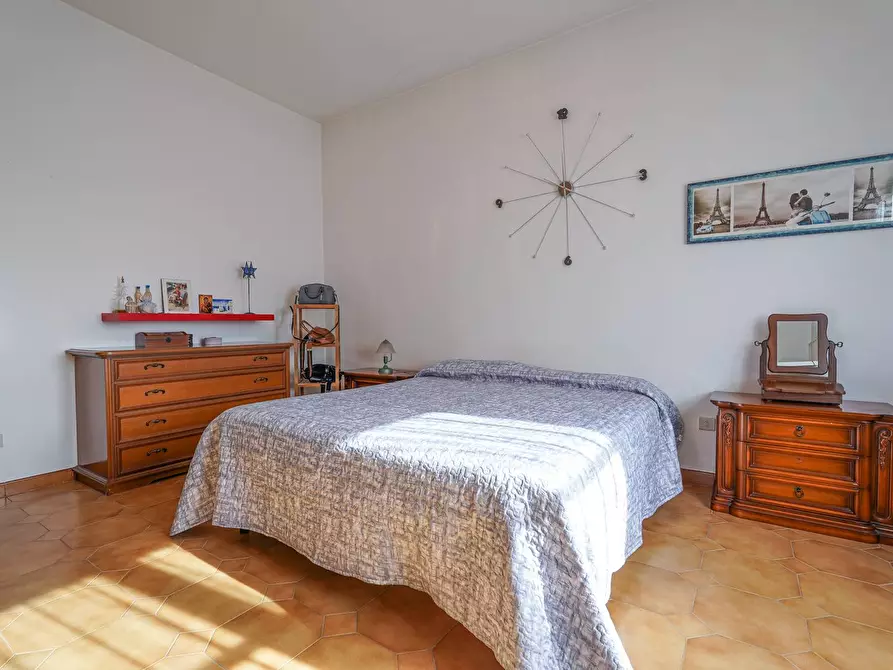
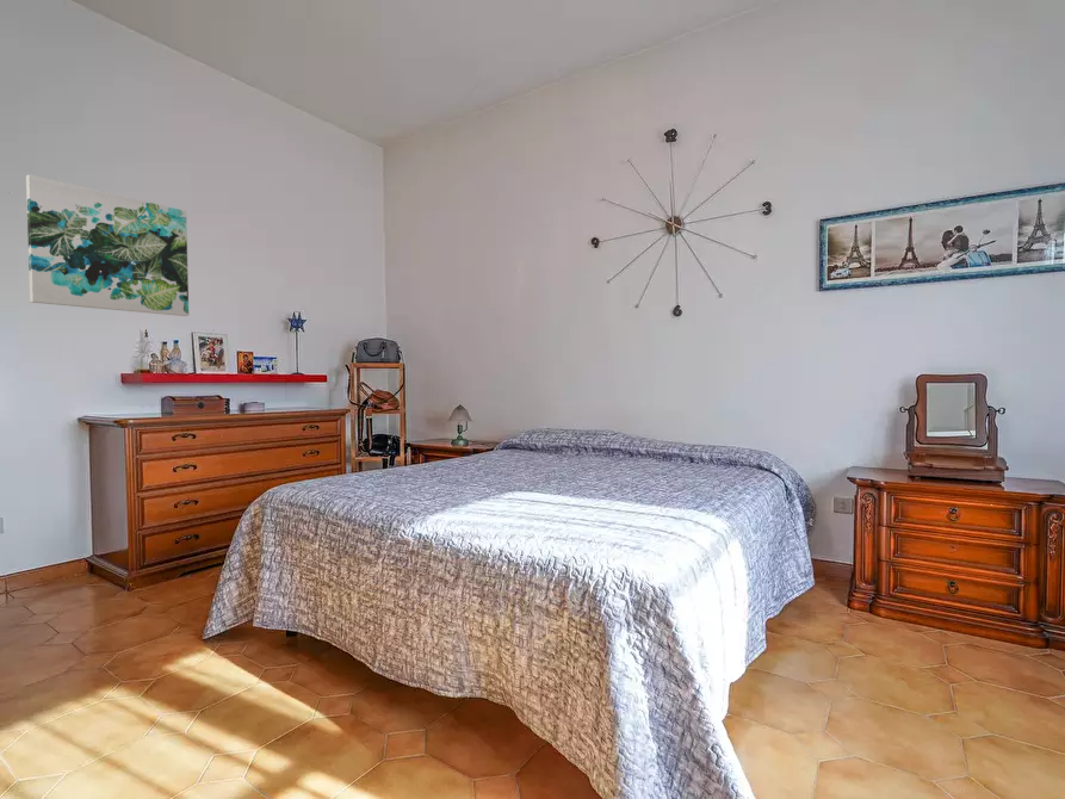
+ wall art [25,174,190,317]
